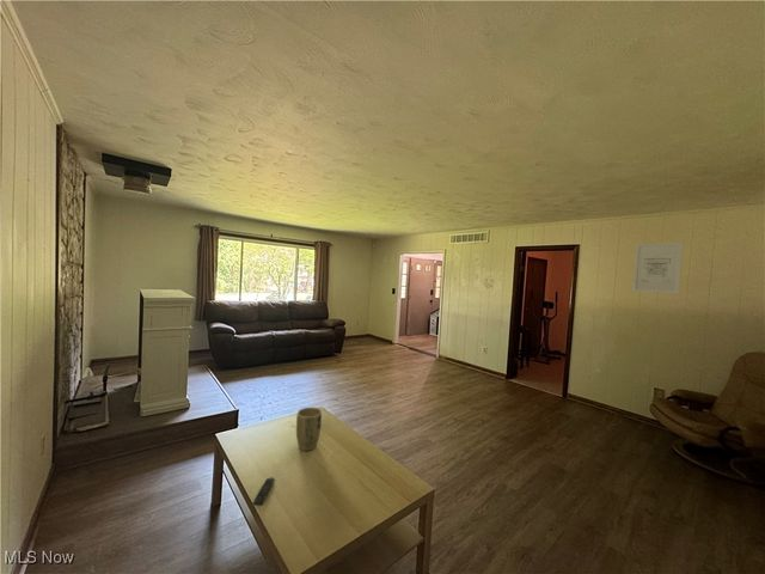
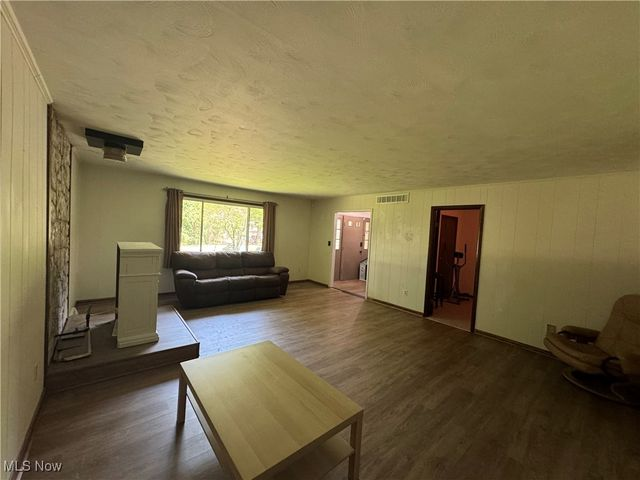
- plant pot [295,407,323,452]
- remote control [251,476,276,507]
- wall art [631,242,685,295]
